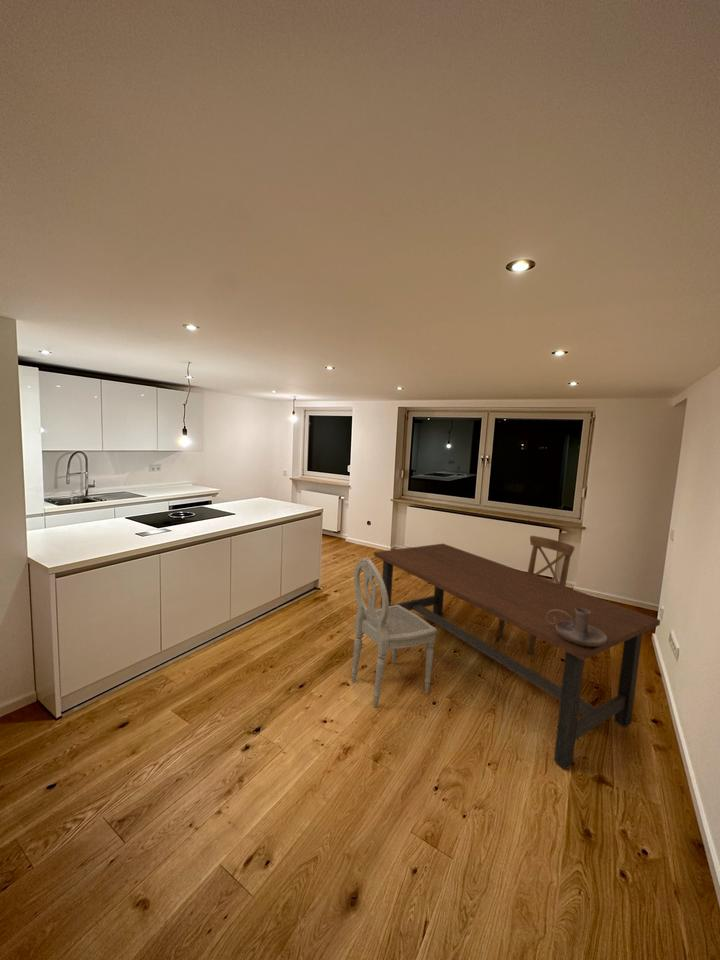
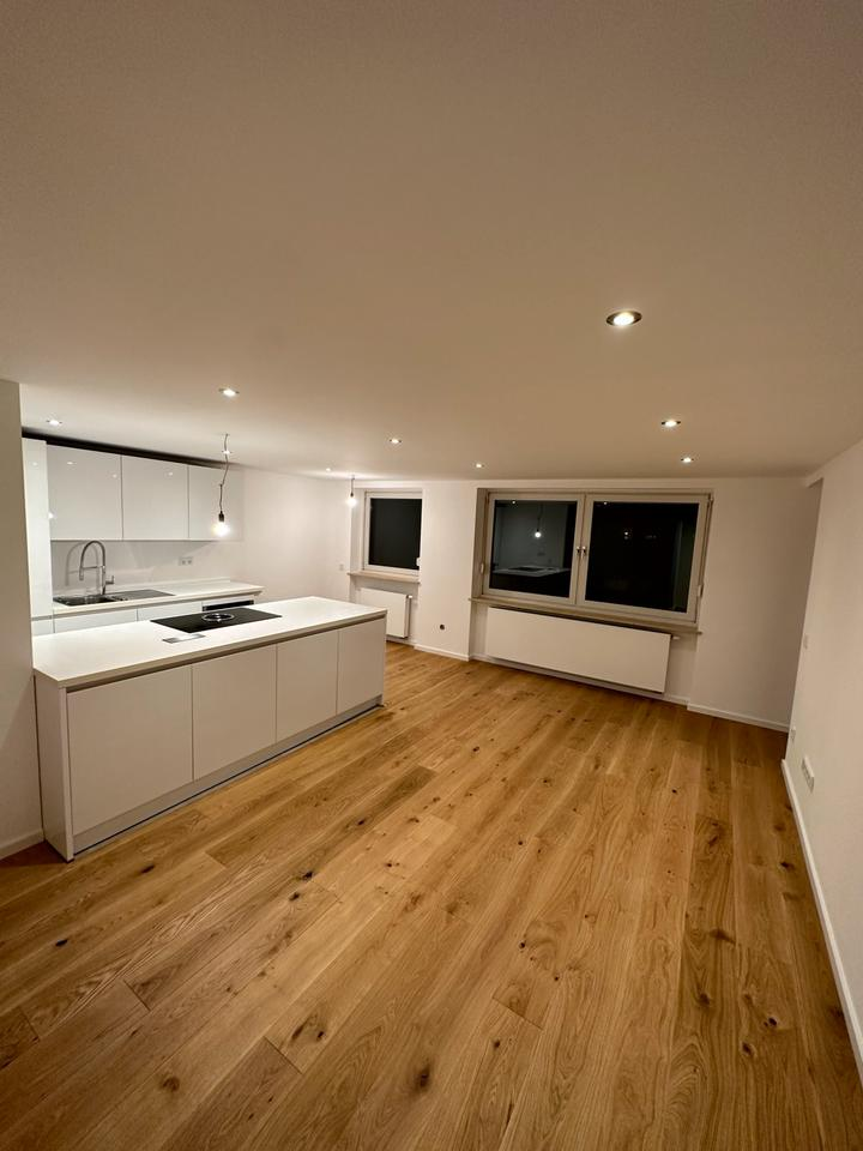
- candle holder [546,608,607,646]
- dining chair [351,557,438,708]
- dining chair [496,535,575,655]
- dining table [373,543,661,770]
